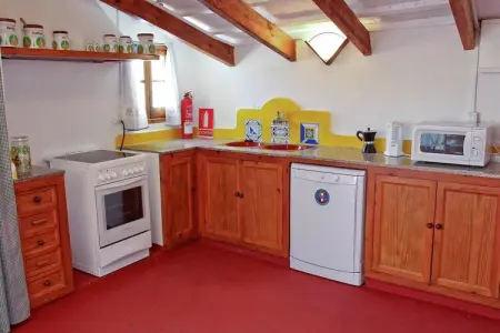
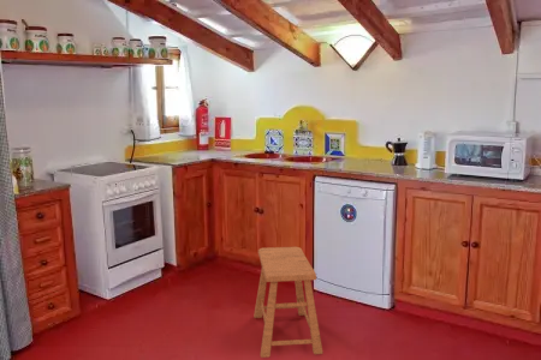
+ stool [252,246,323,359]
